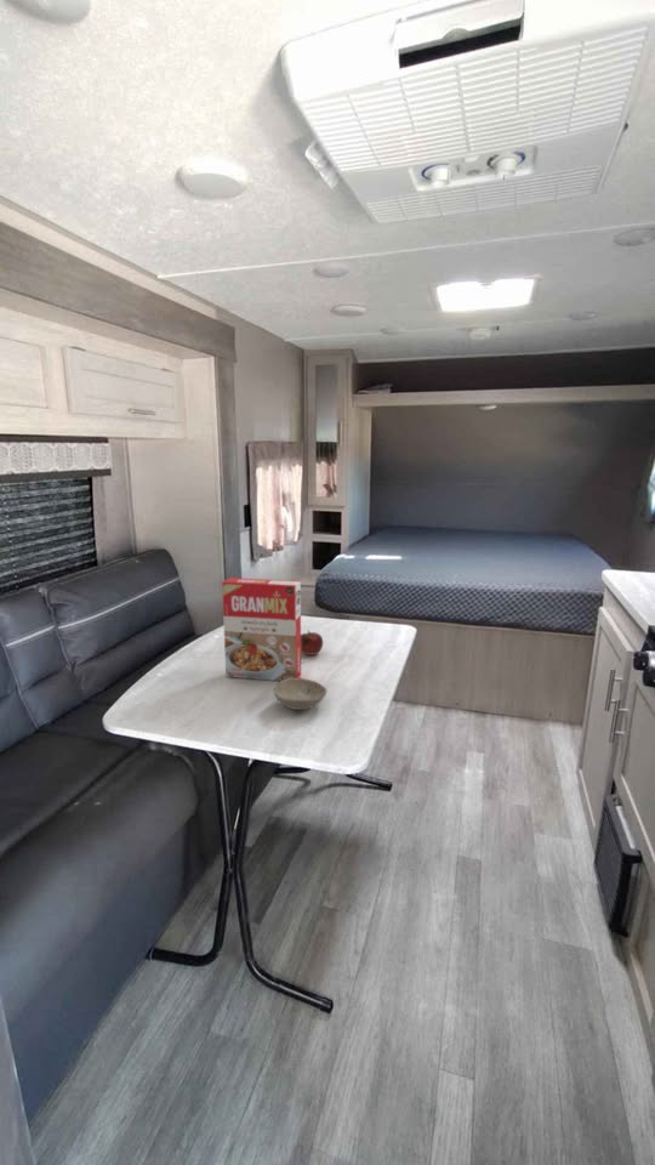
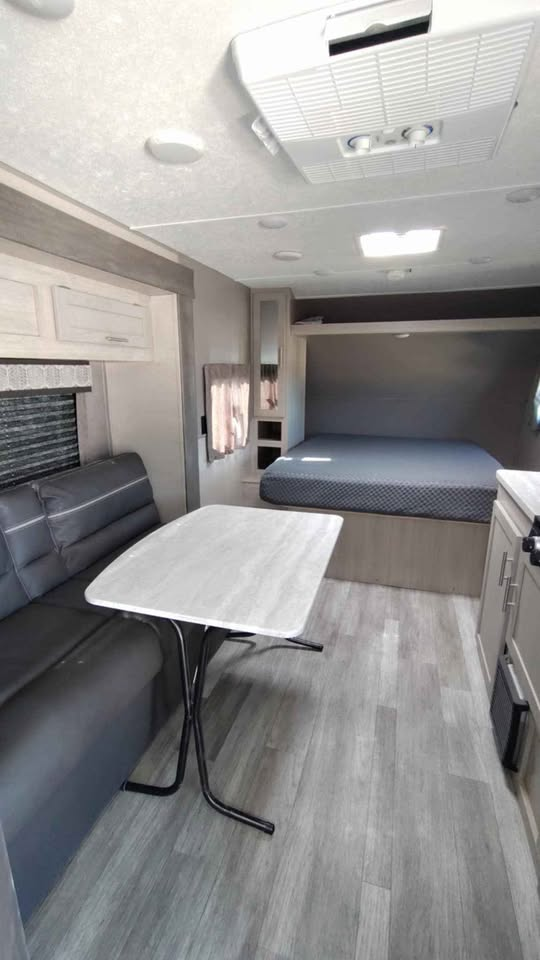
- cereal box [221,576,302,682]
- bowl [272,677,328,711]
- fruit [301,630,324,657]
